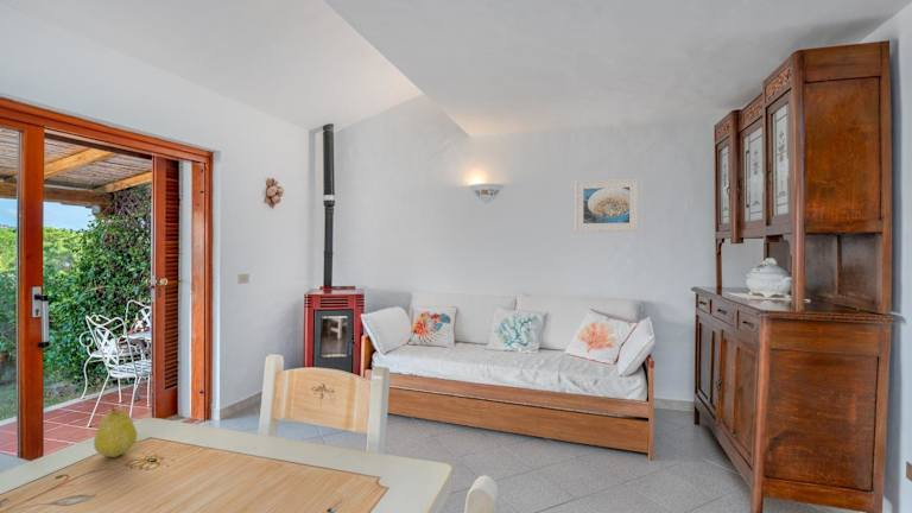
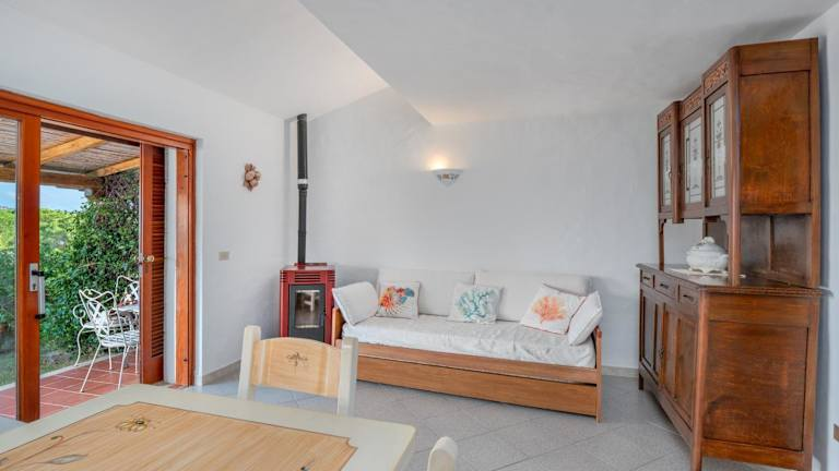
- fruit [93,405,139,458]
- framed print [574,177,640,233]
